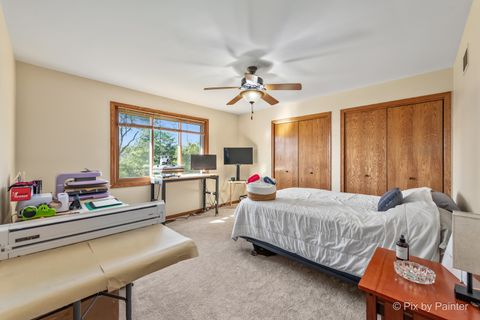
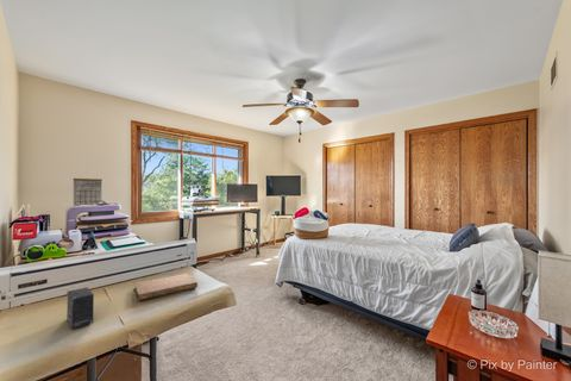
+ notebook [133,273,199,301]
+ small box [65,286,95,330]
+ calendar [73,170,103,207]
